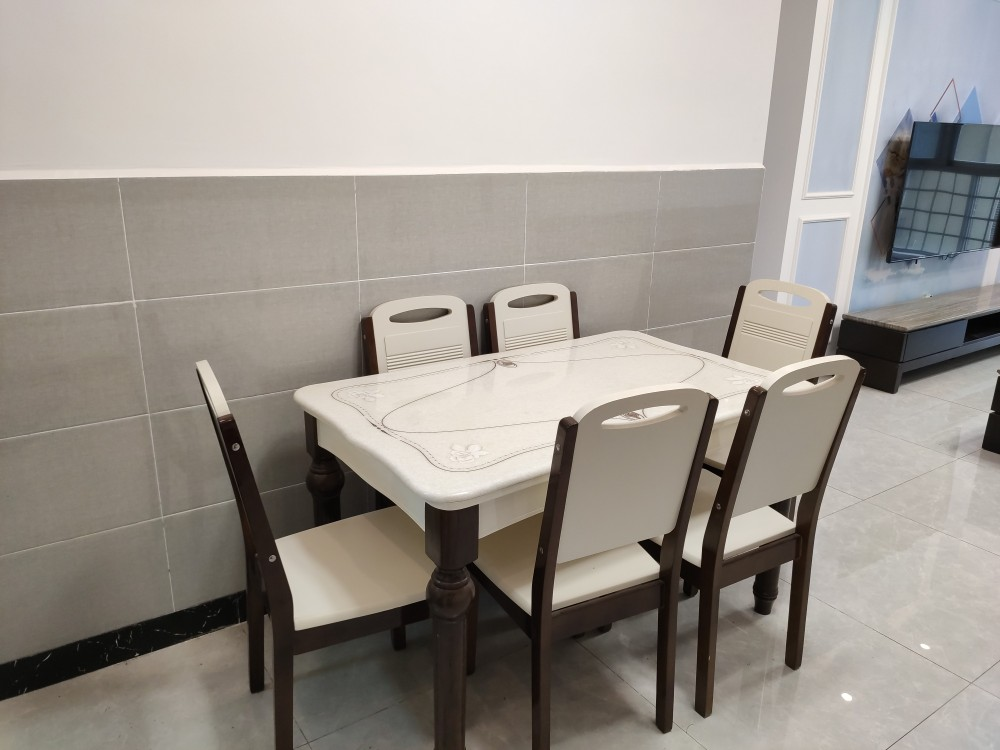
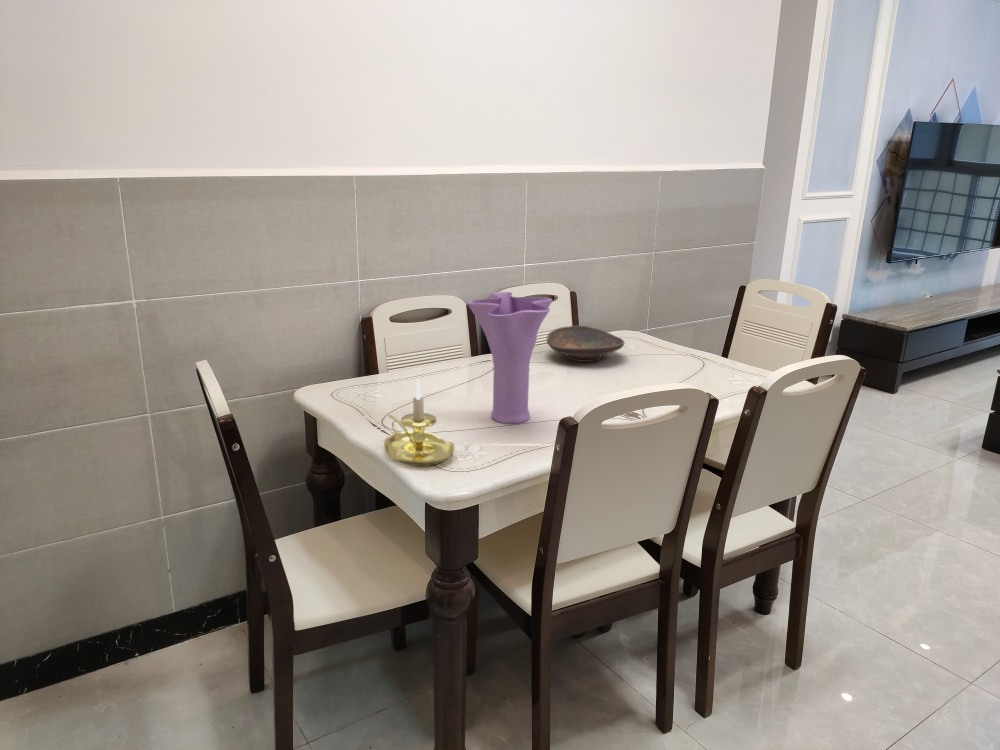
+ vase [466,291,554,425]
+ candle holder [383,377,455,467]
+ decorative bowl [546,325,626,363]
